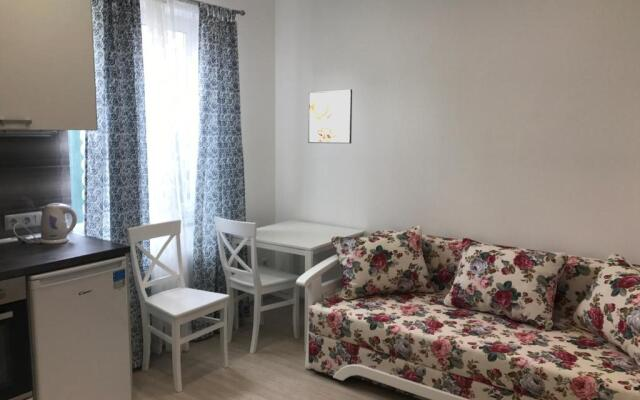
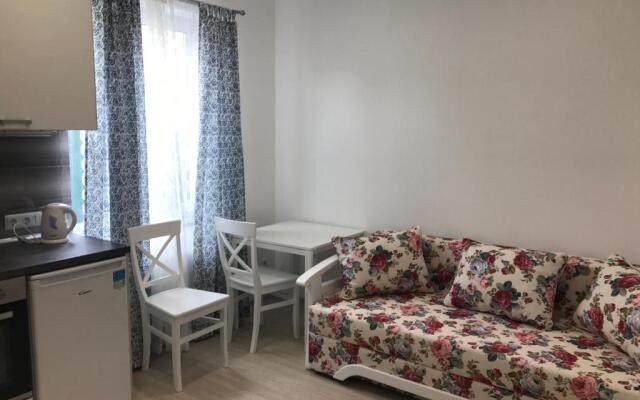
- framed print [307,88,353,145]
